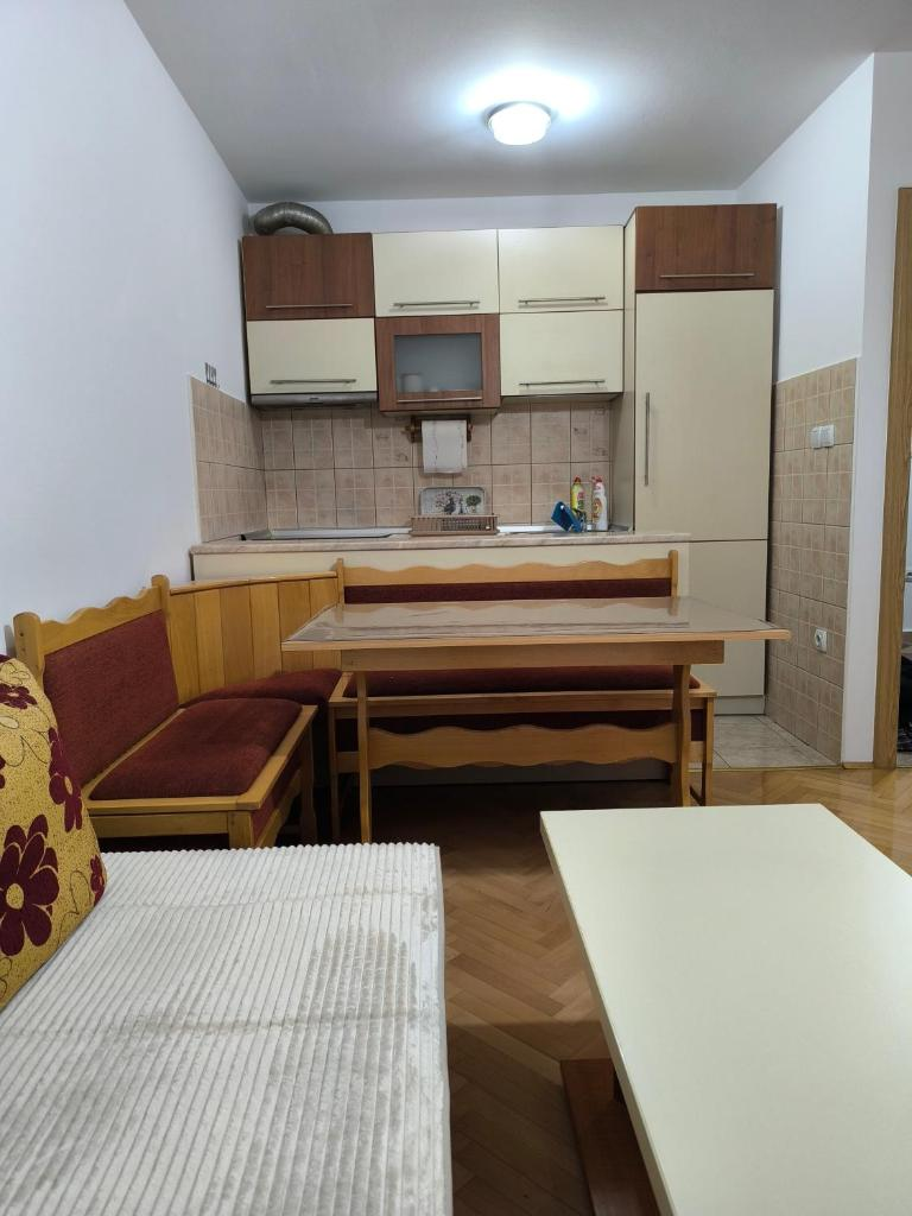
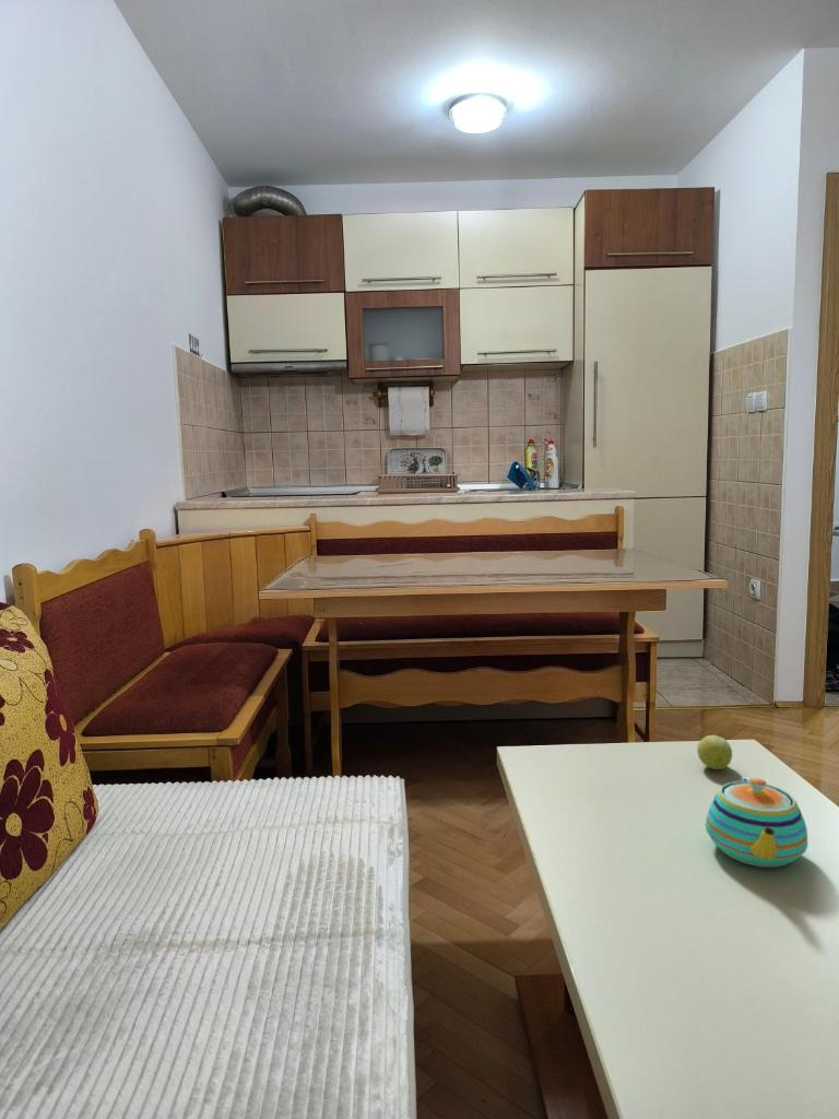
+ fruit [696,734,733,770]
+ teapot [705,776,808,869]
